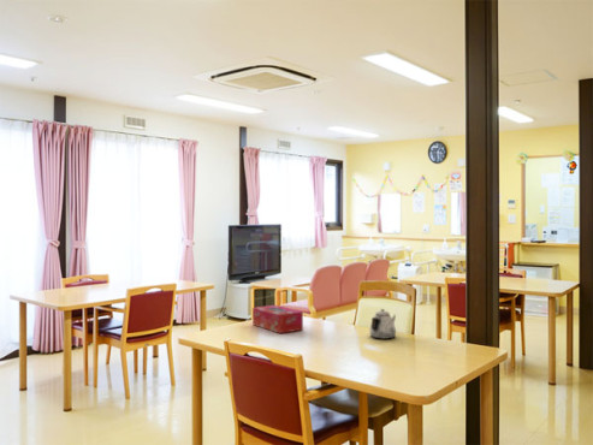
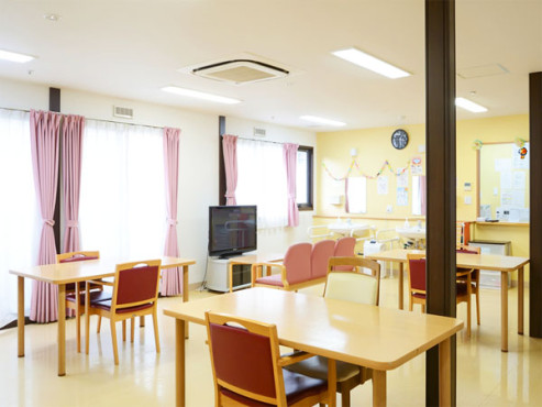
- teapot [368,308,397,340]
- tissue box [251,304,304,334]
